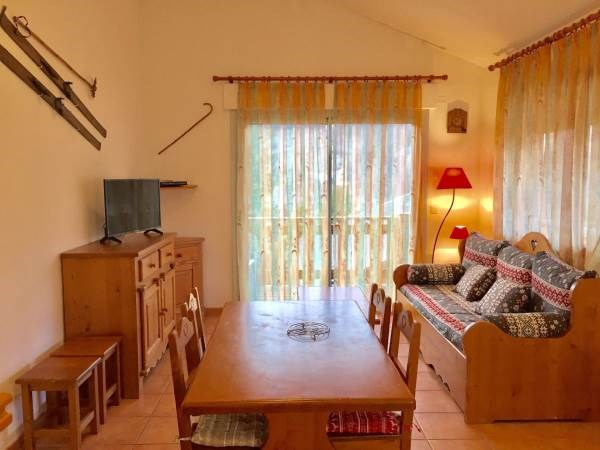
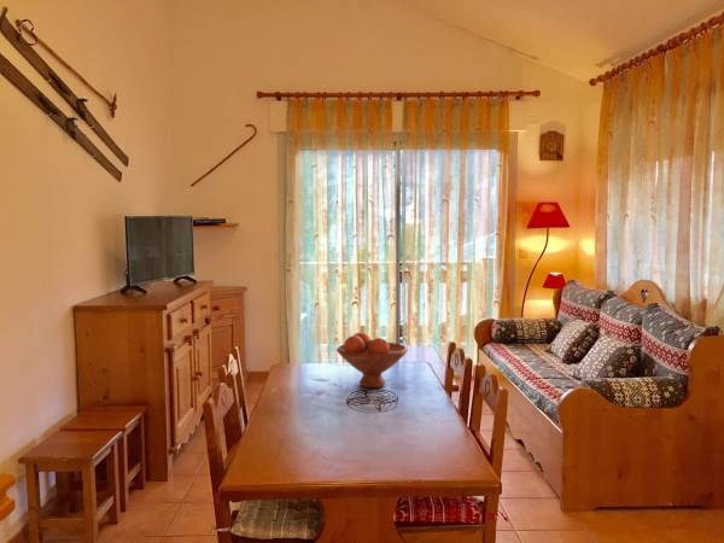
+ fruit bowl [335,332,409,389]
